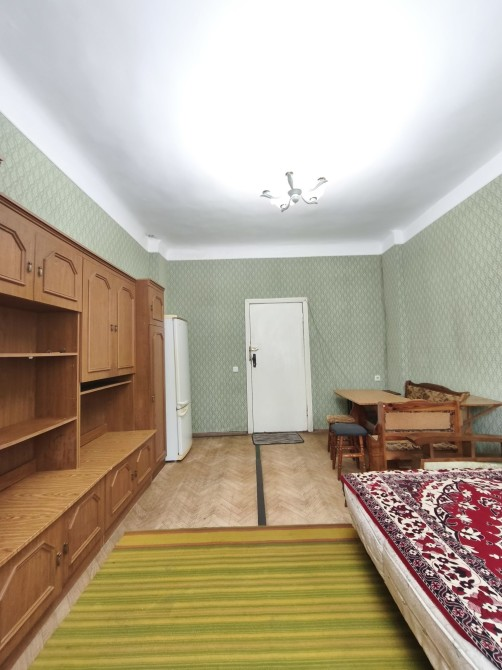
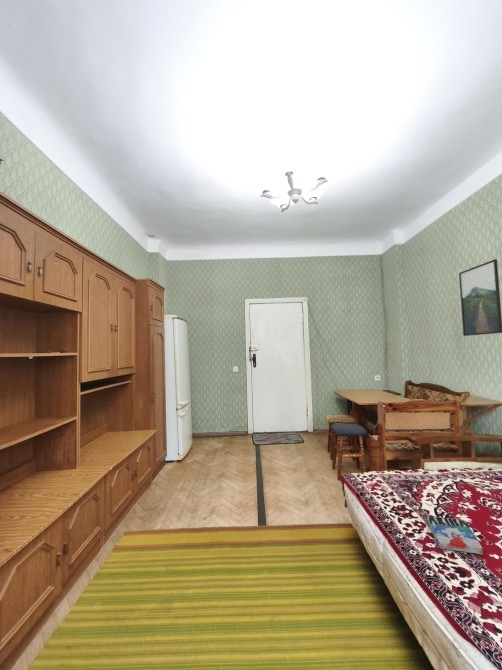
+ book [426,515,484,556]
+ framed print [458,258,502,337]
